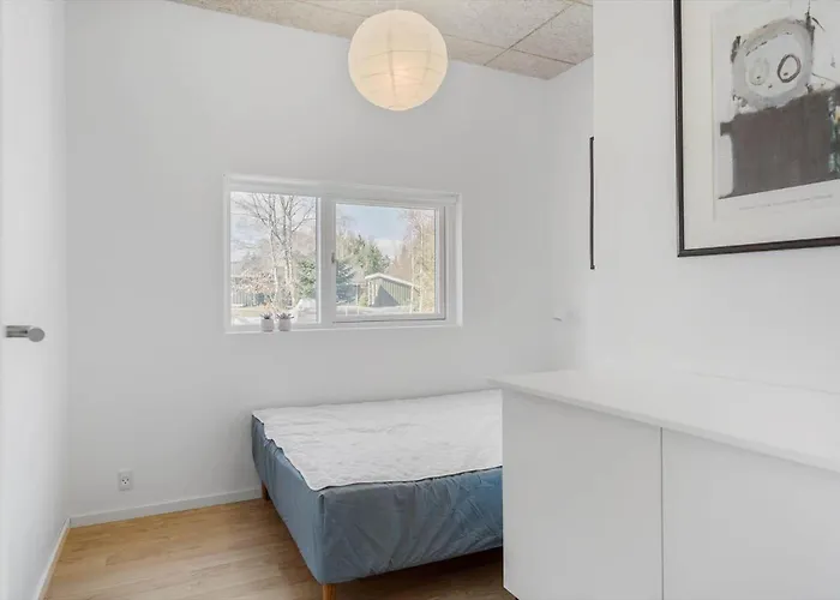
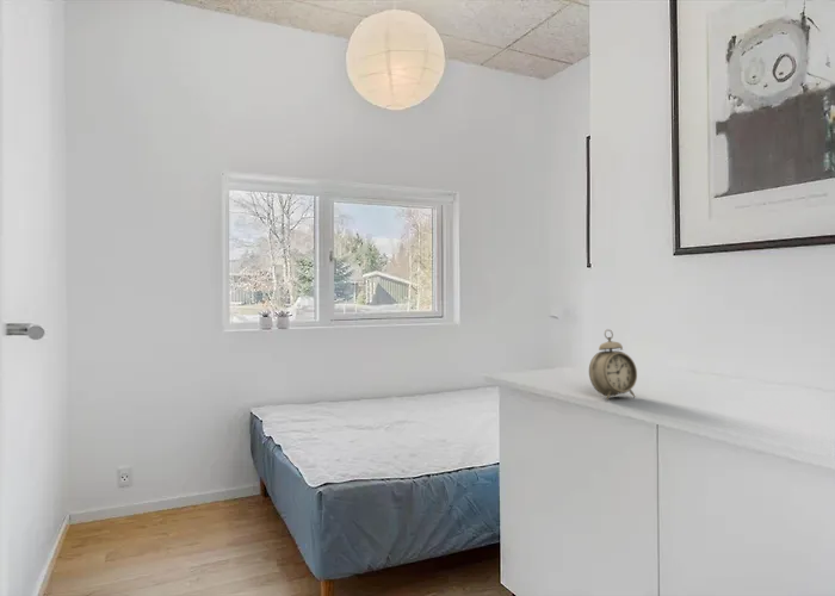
+ alarm clock [588,328,638,401]
